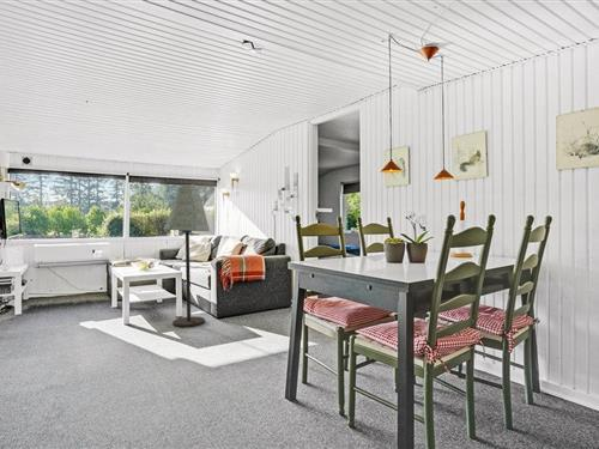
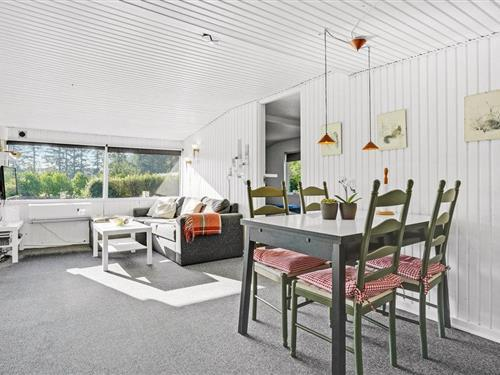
- floor lamp [163,183,211,328]
